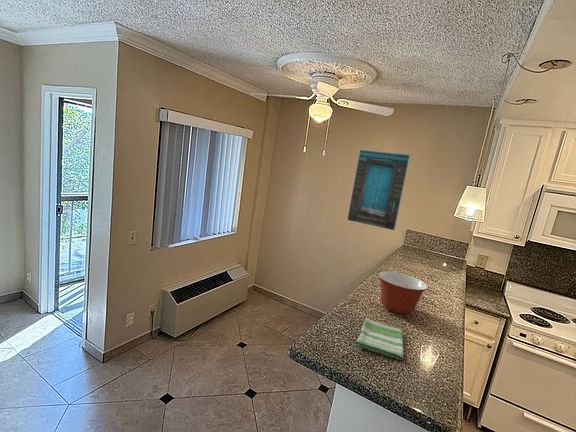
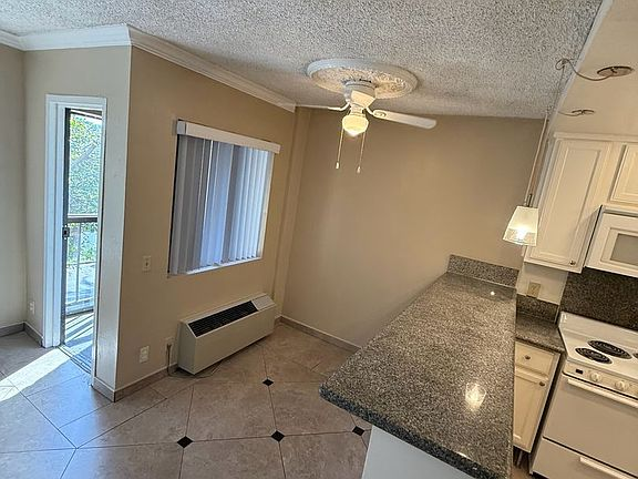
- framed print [346,148,412,232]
- mixing bowl [377,271,429,315]
- dish towel [356,318,404,361]
